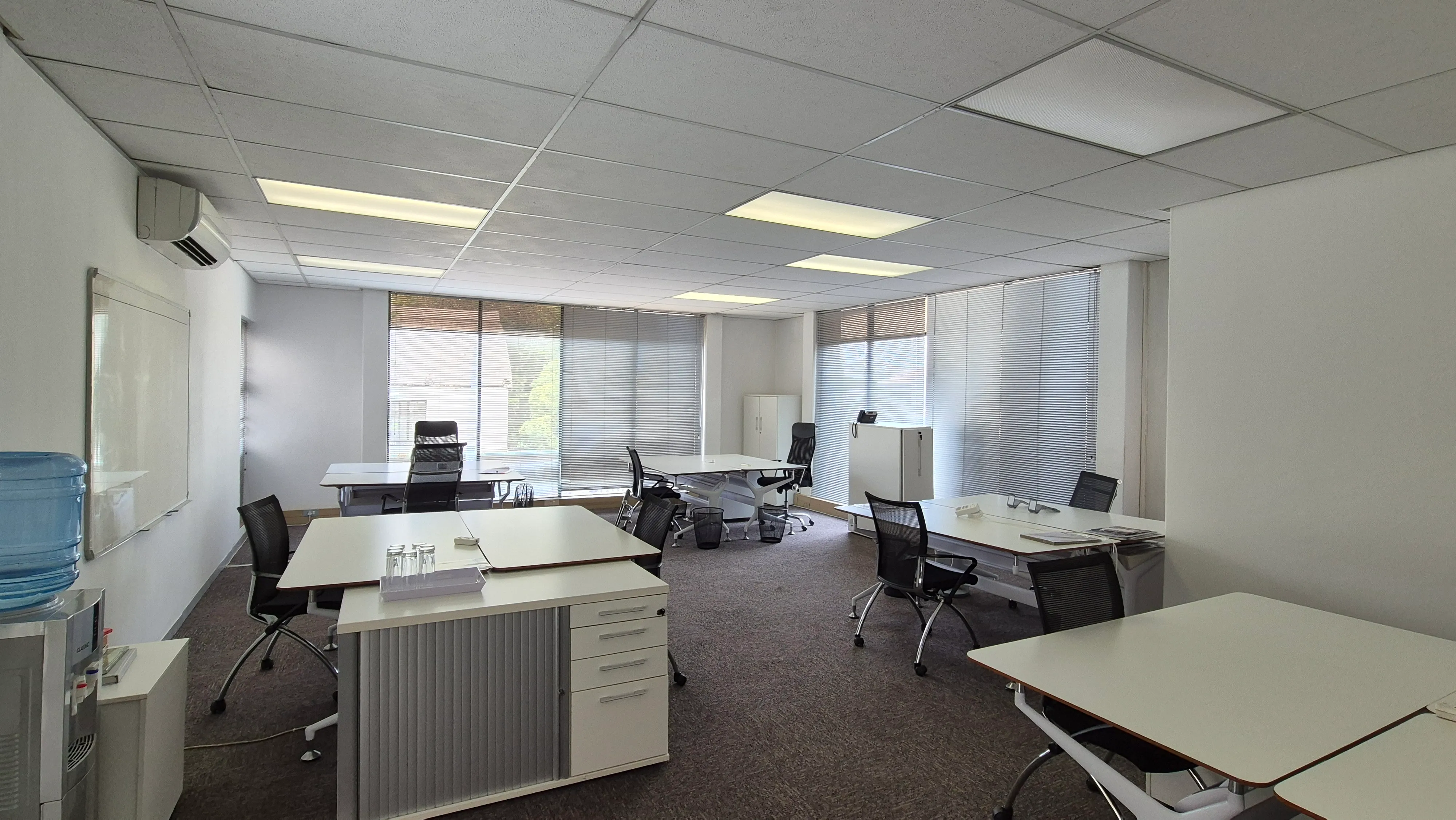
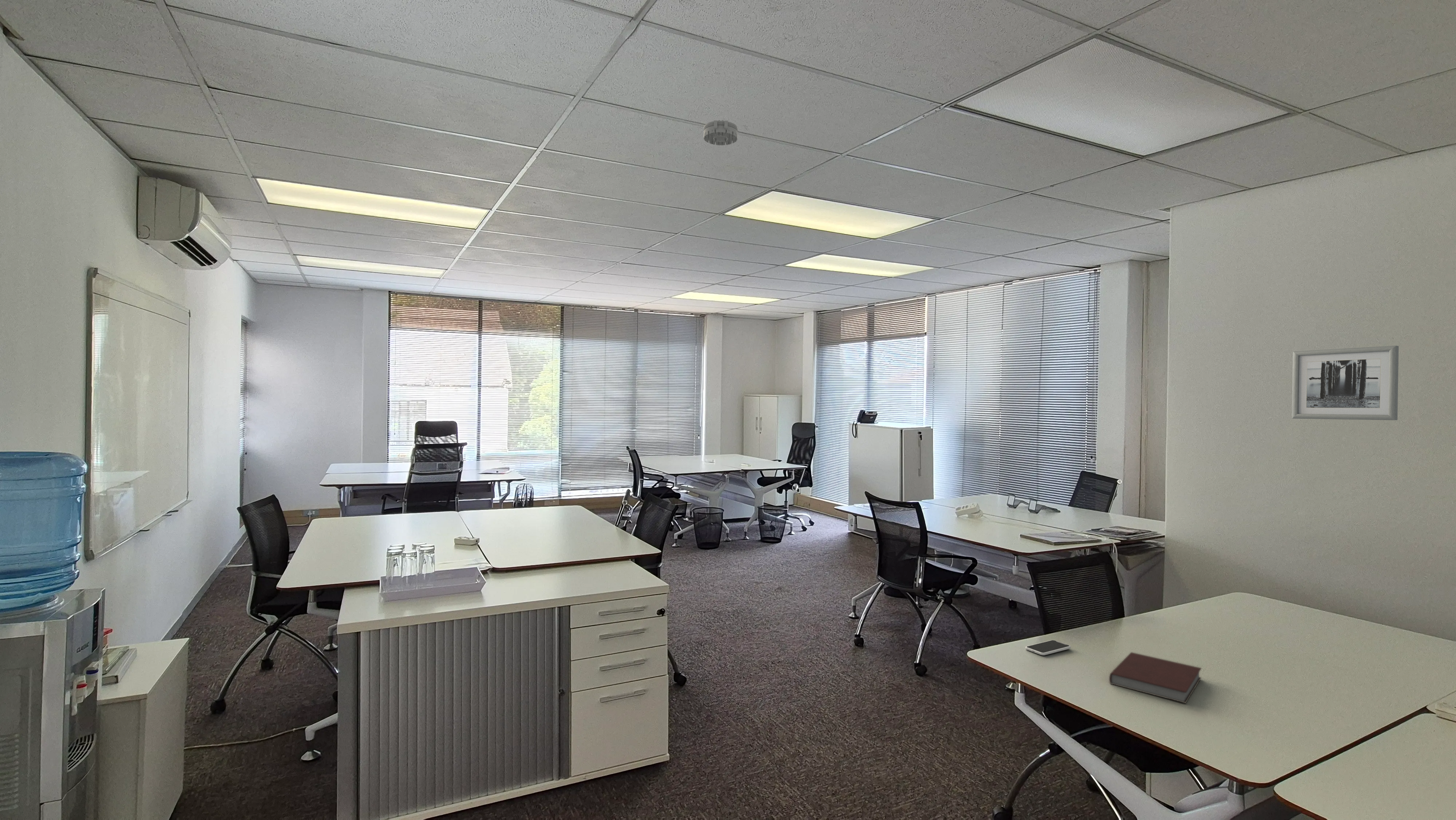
+ smartphone [1025,640,1071,656]
+ smoke detector [703,120,738,146]
+ wall art [1291,345,1399,421]
+ notebook [1109,652,1202,703]
